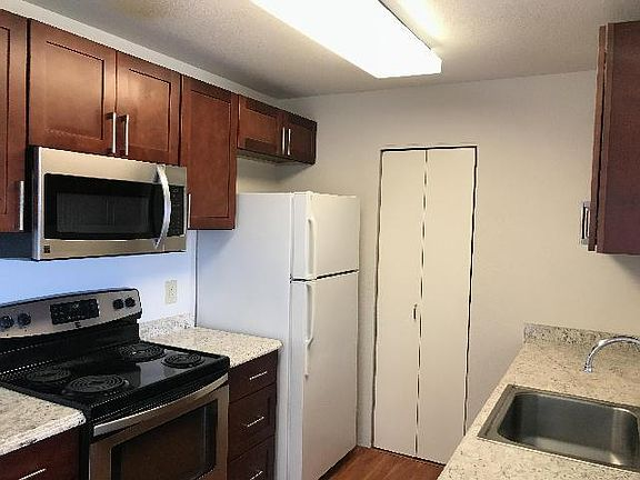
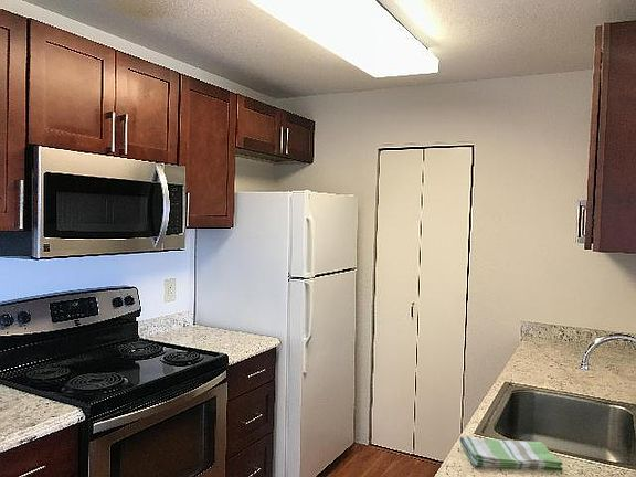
+ dish towel [459,434,564,473]
